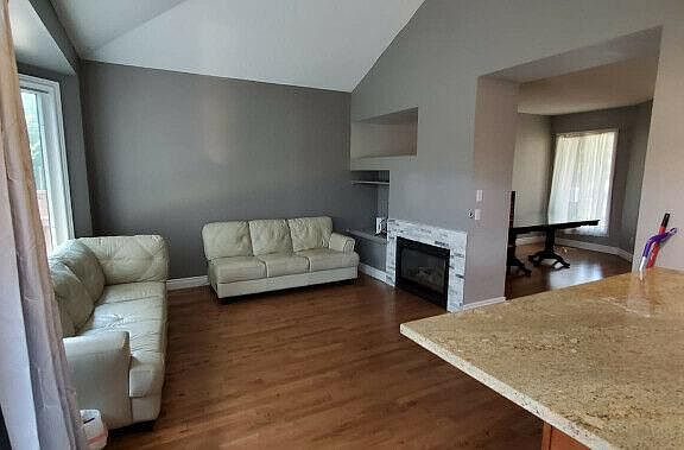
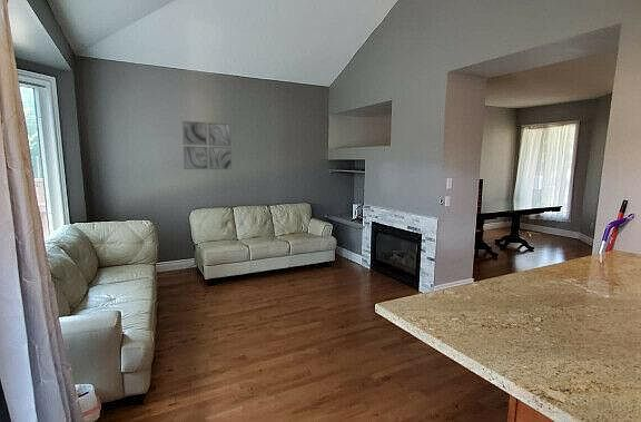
+ wall art [181,120,233,170]
